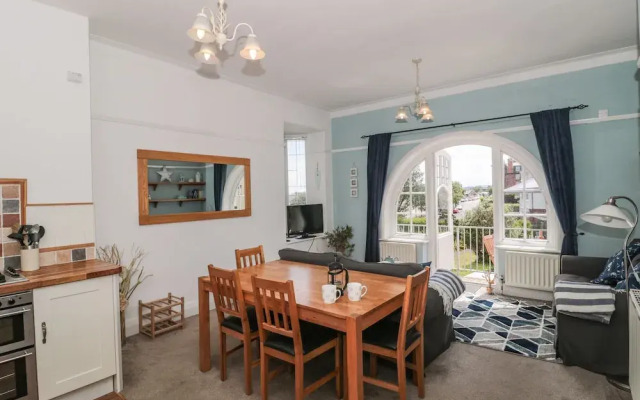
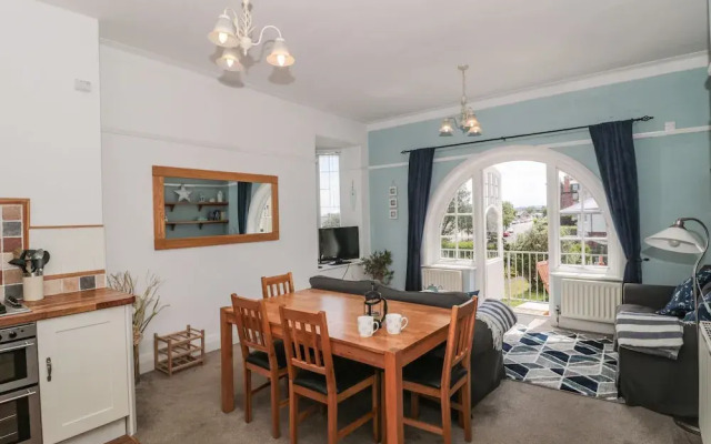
- decorative plant [481,267,499,295]
